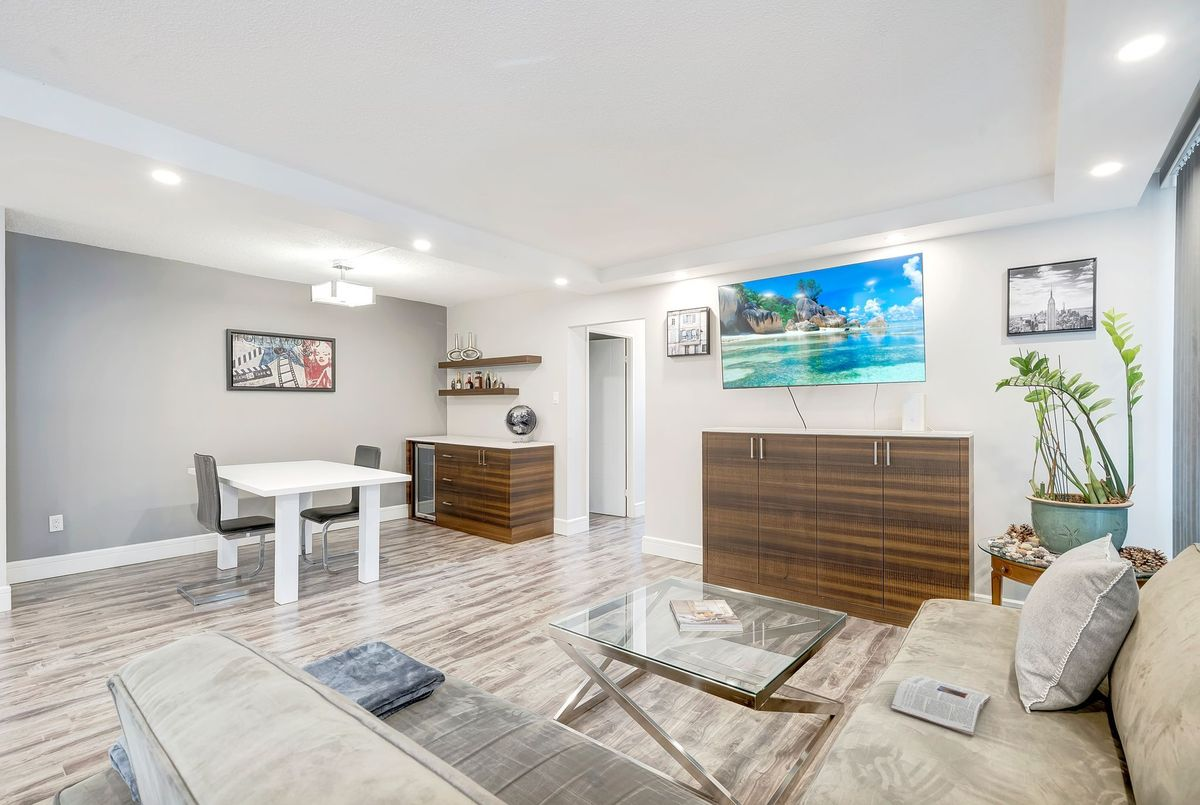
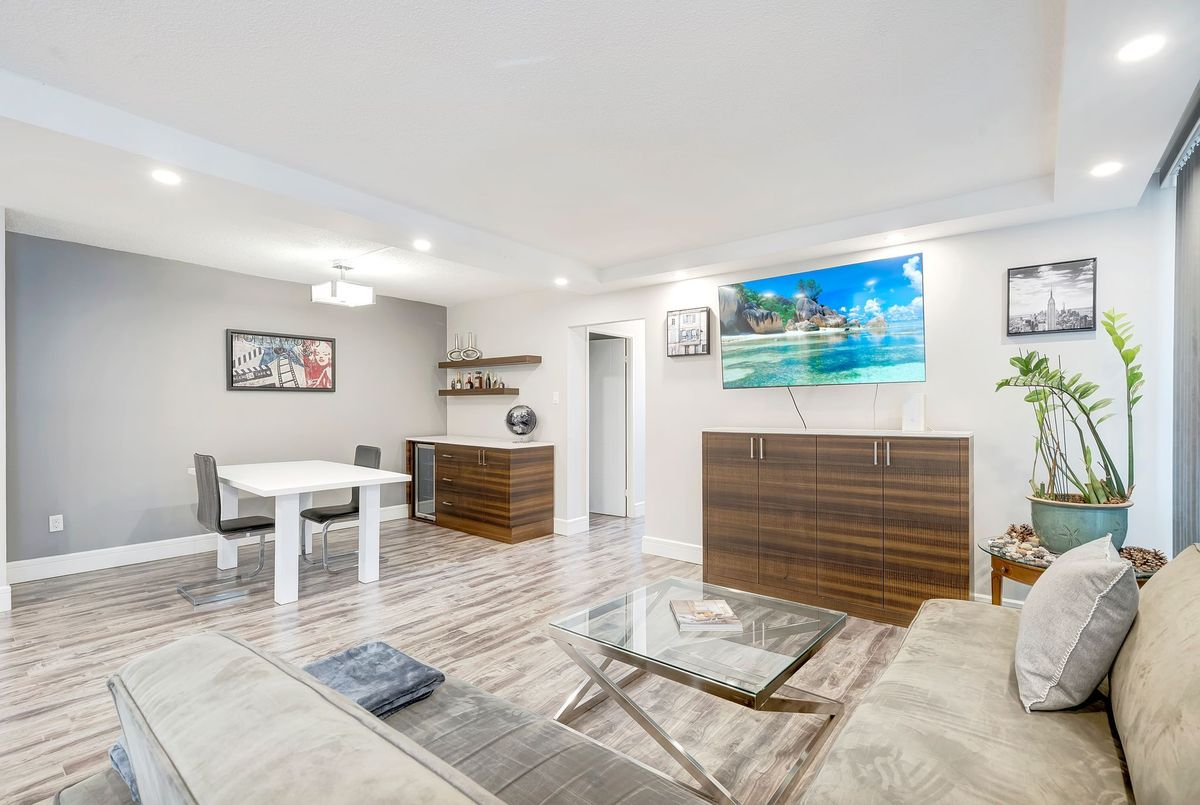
- magazine [890,673,991,737]
